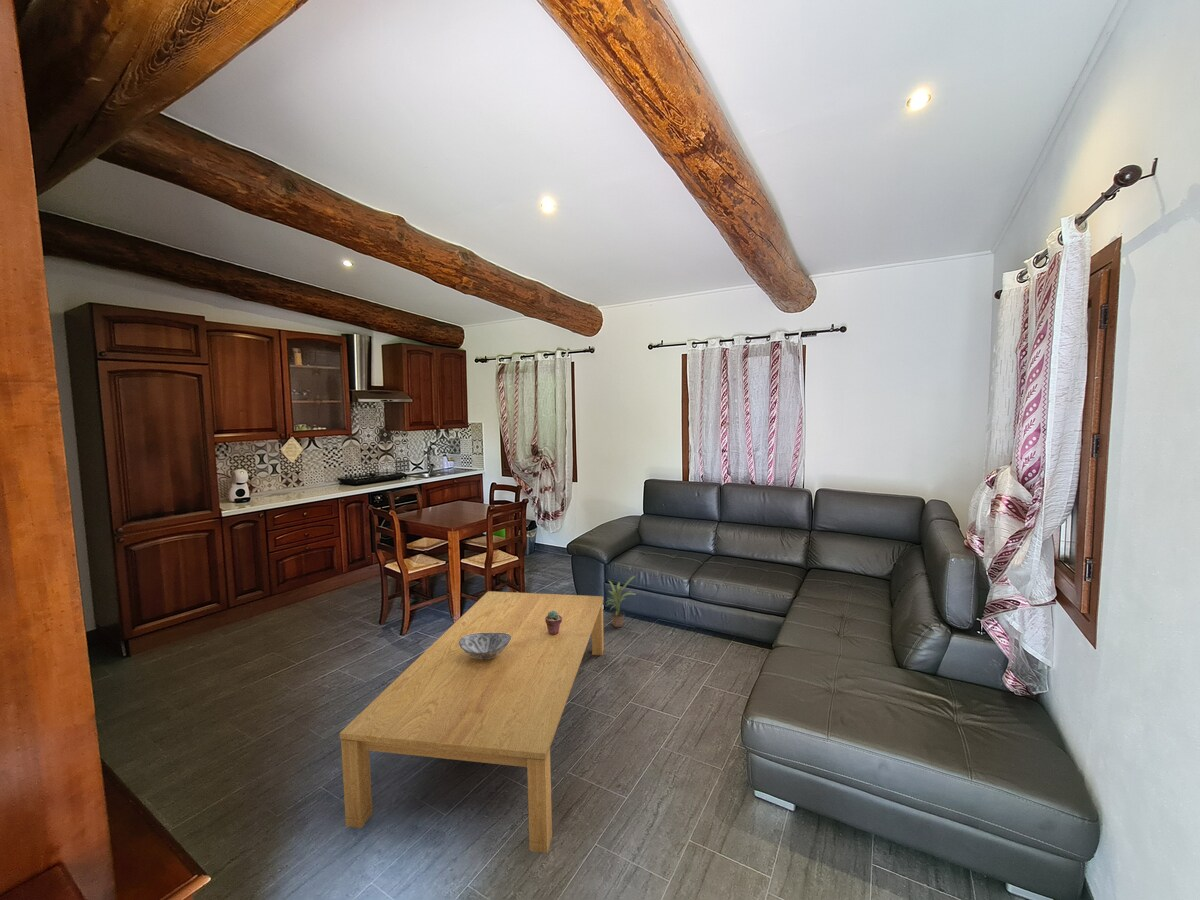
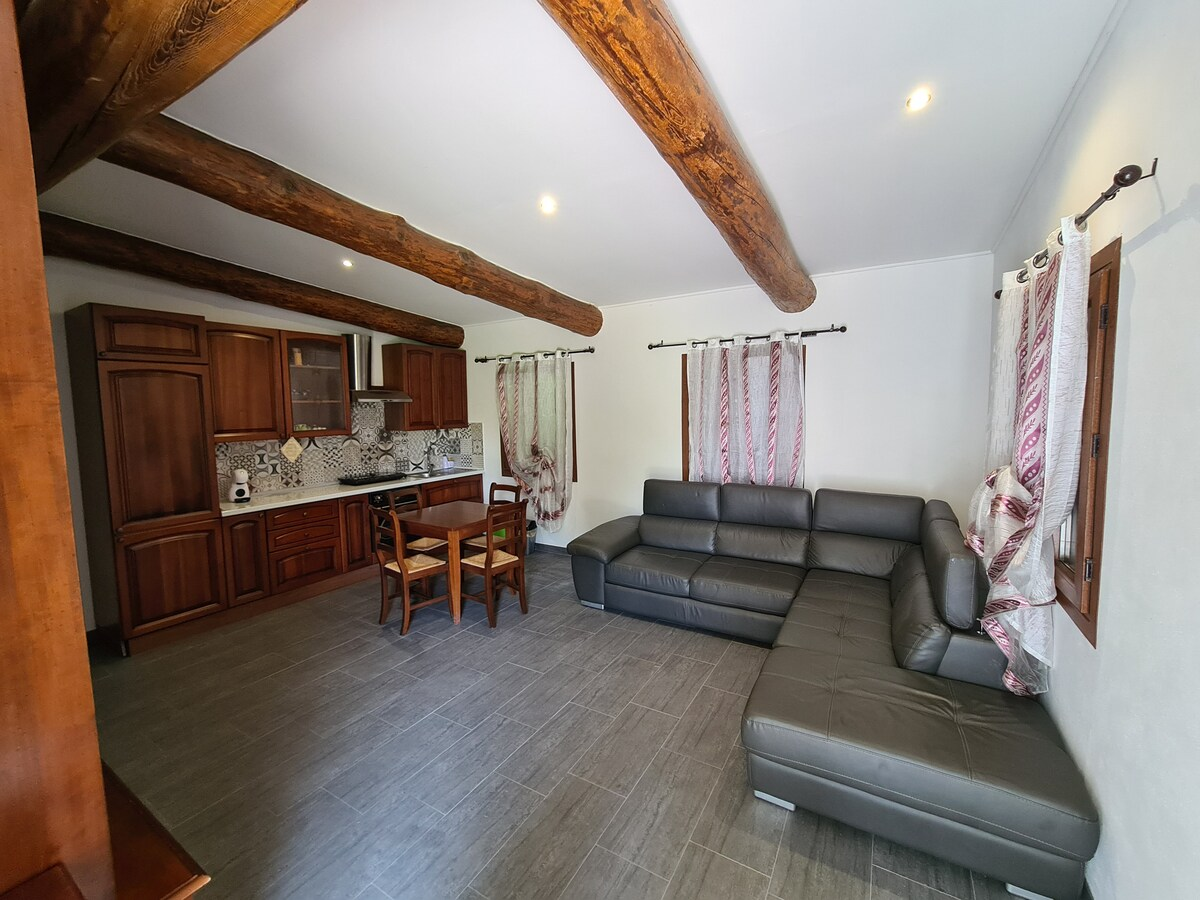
- decorative bowl [459,633,511,659]
- potted succulent [545,610,562,635]
- potted plant [604,575,636,629]
- coffee table [339,590,605,854]
